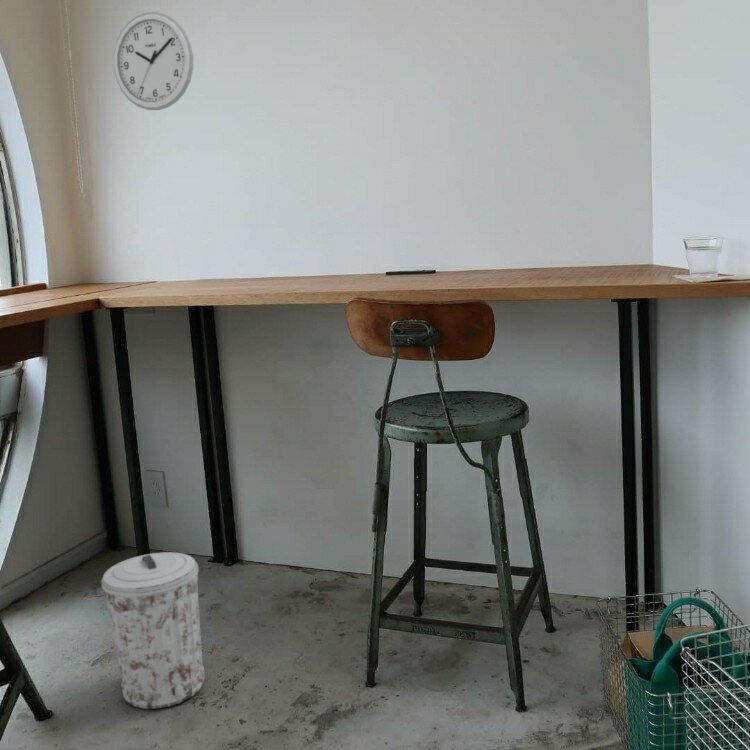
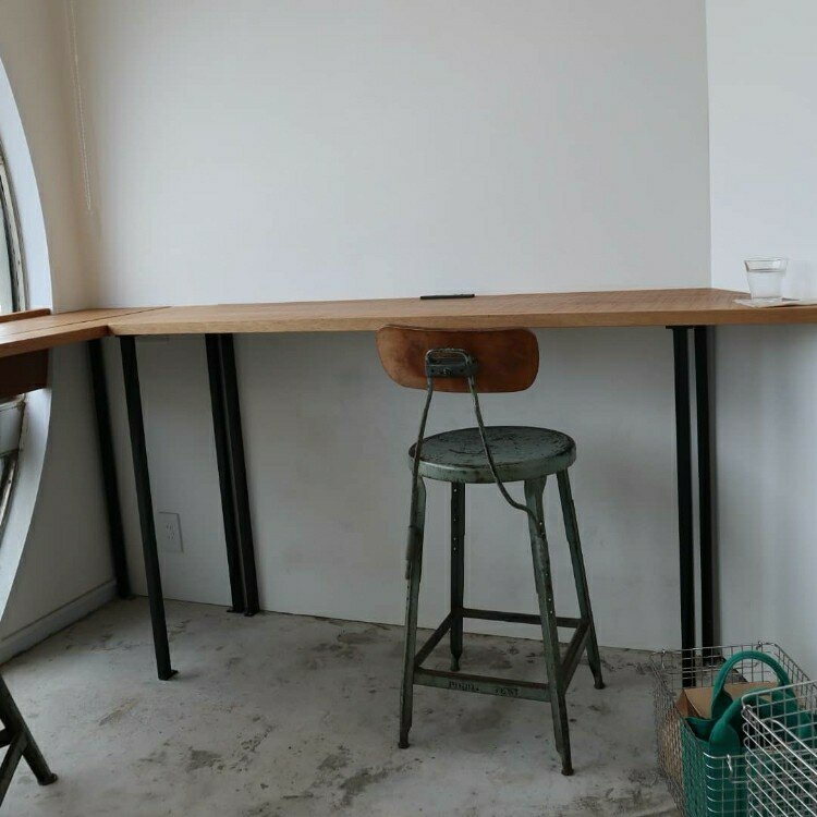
- trash can [100,551,206,710]
- wall clock [113,11,195,111]
